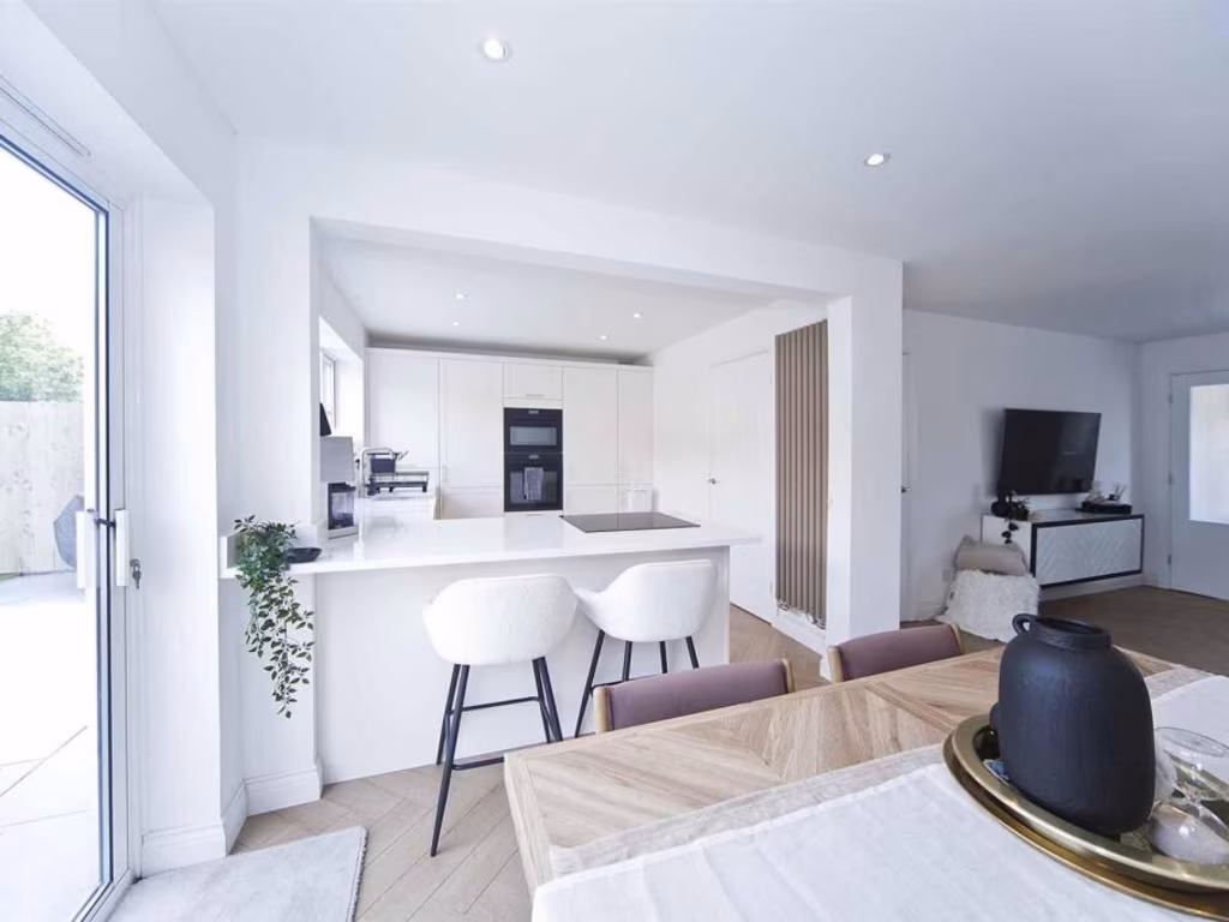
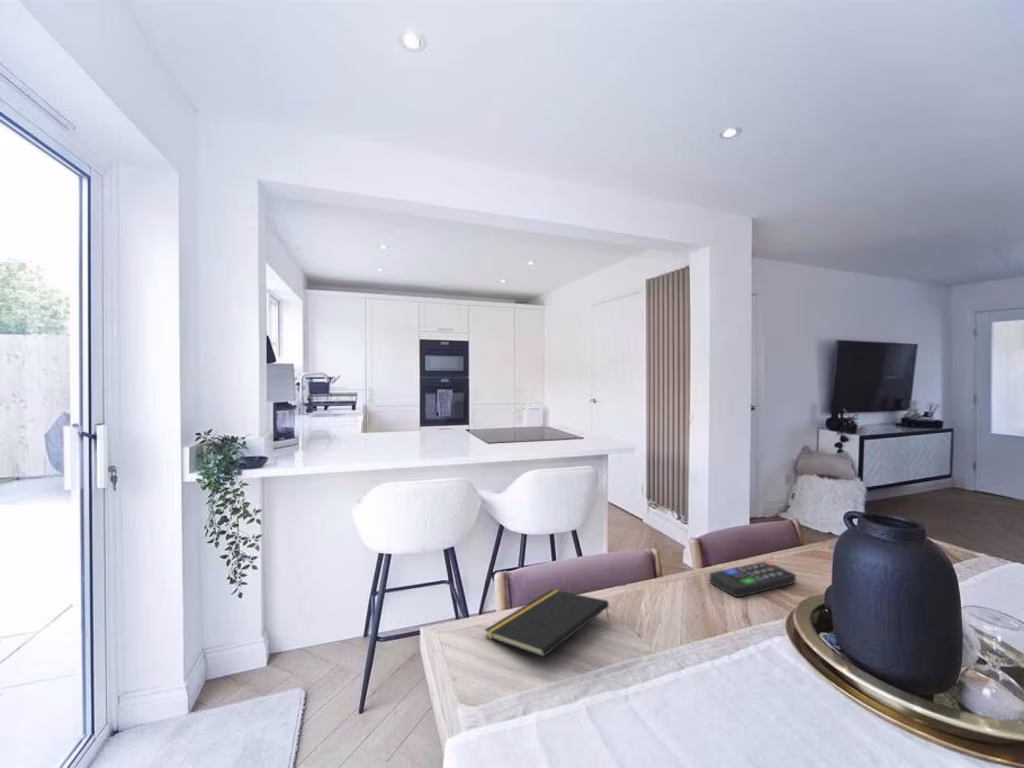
+ remote control [709,561,797,598]
+ notepad [484,589,610,658]
